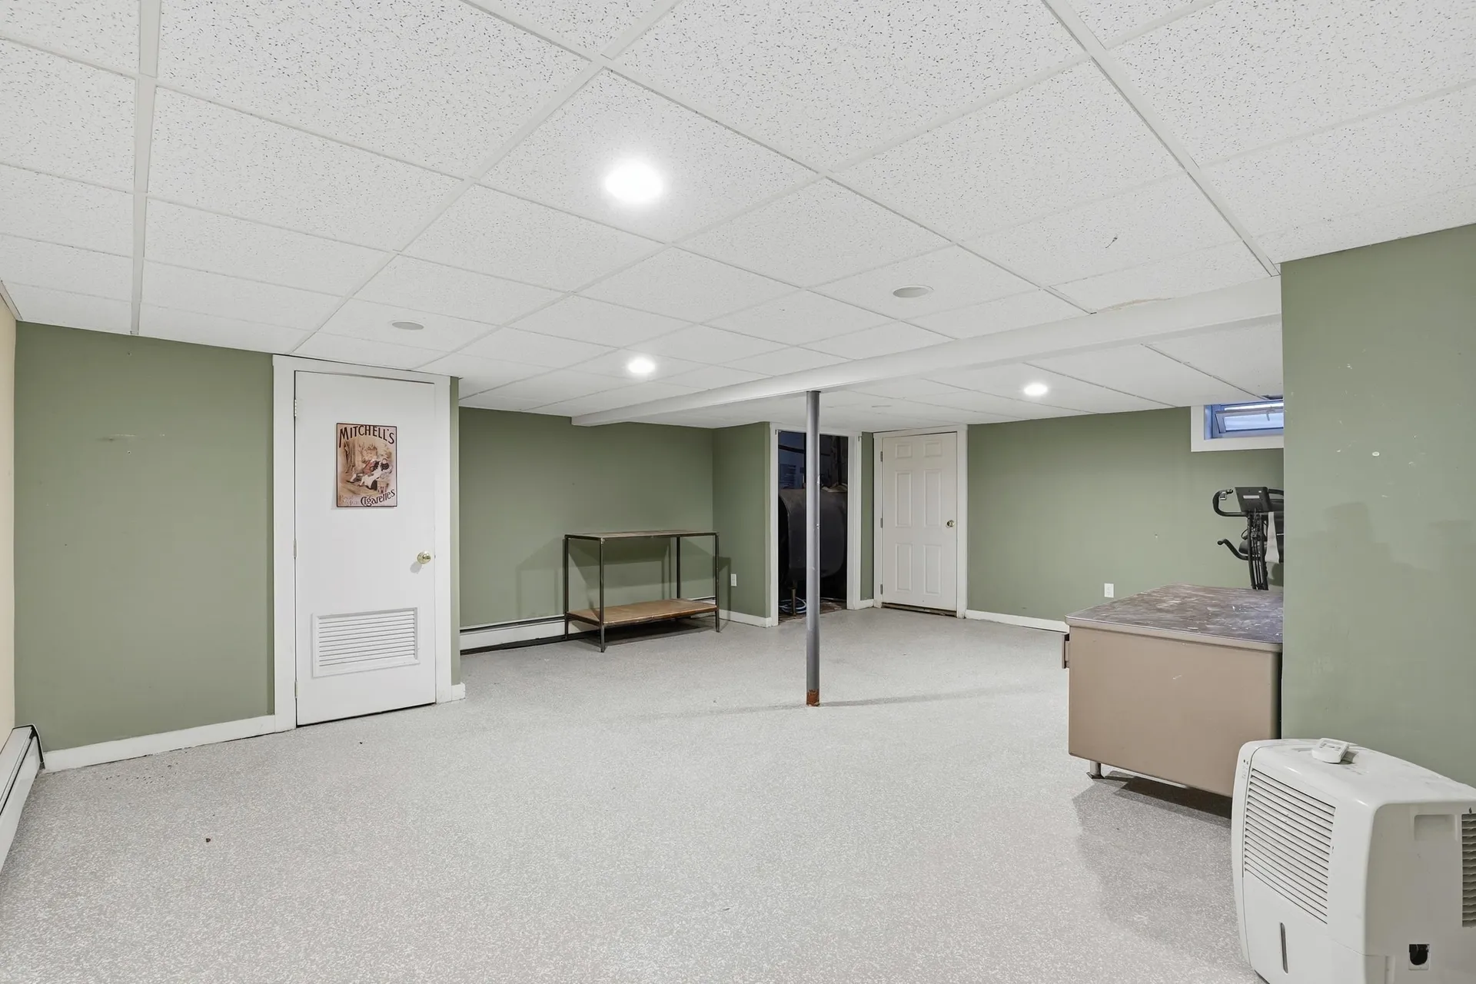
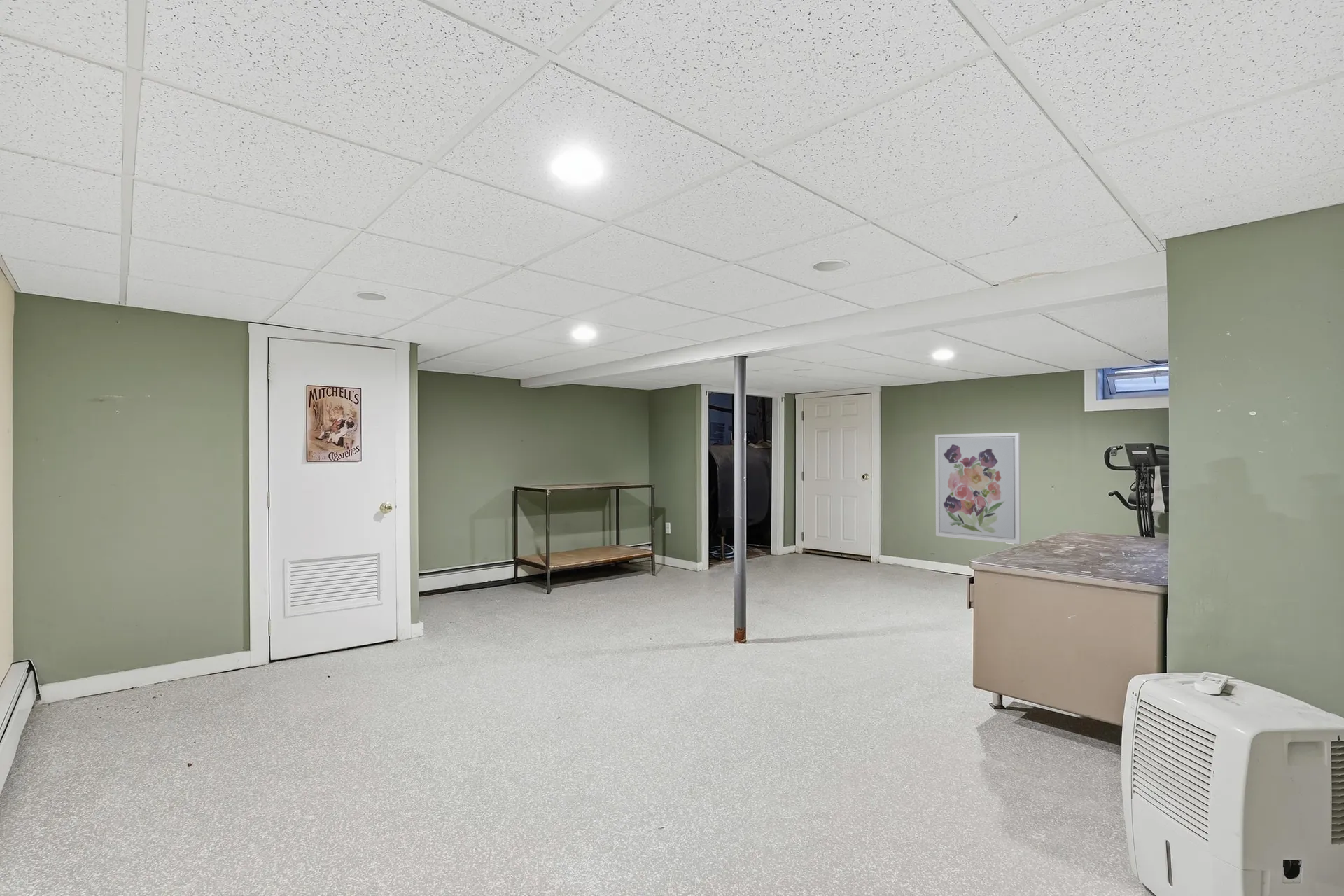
+ wall art [935,432,1021,545]
